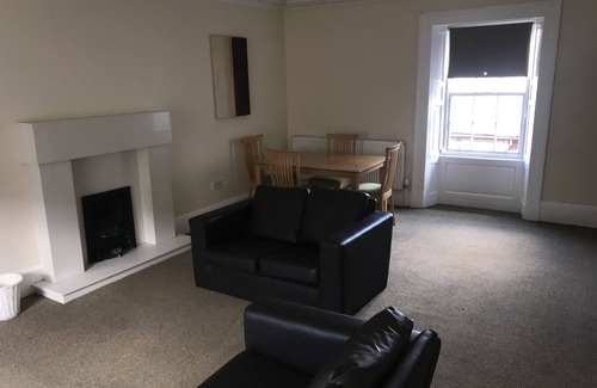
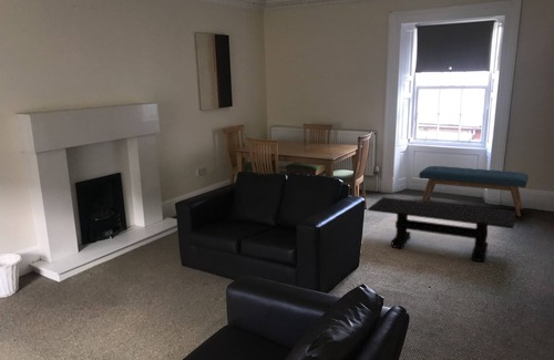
+ bench [418,165,530,217]
+ coffee table [367,196,517,263]
